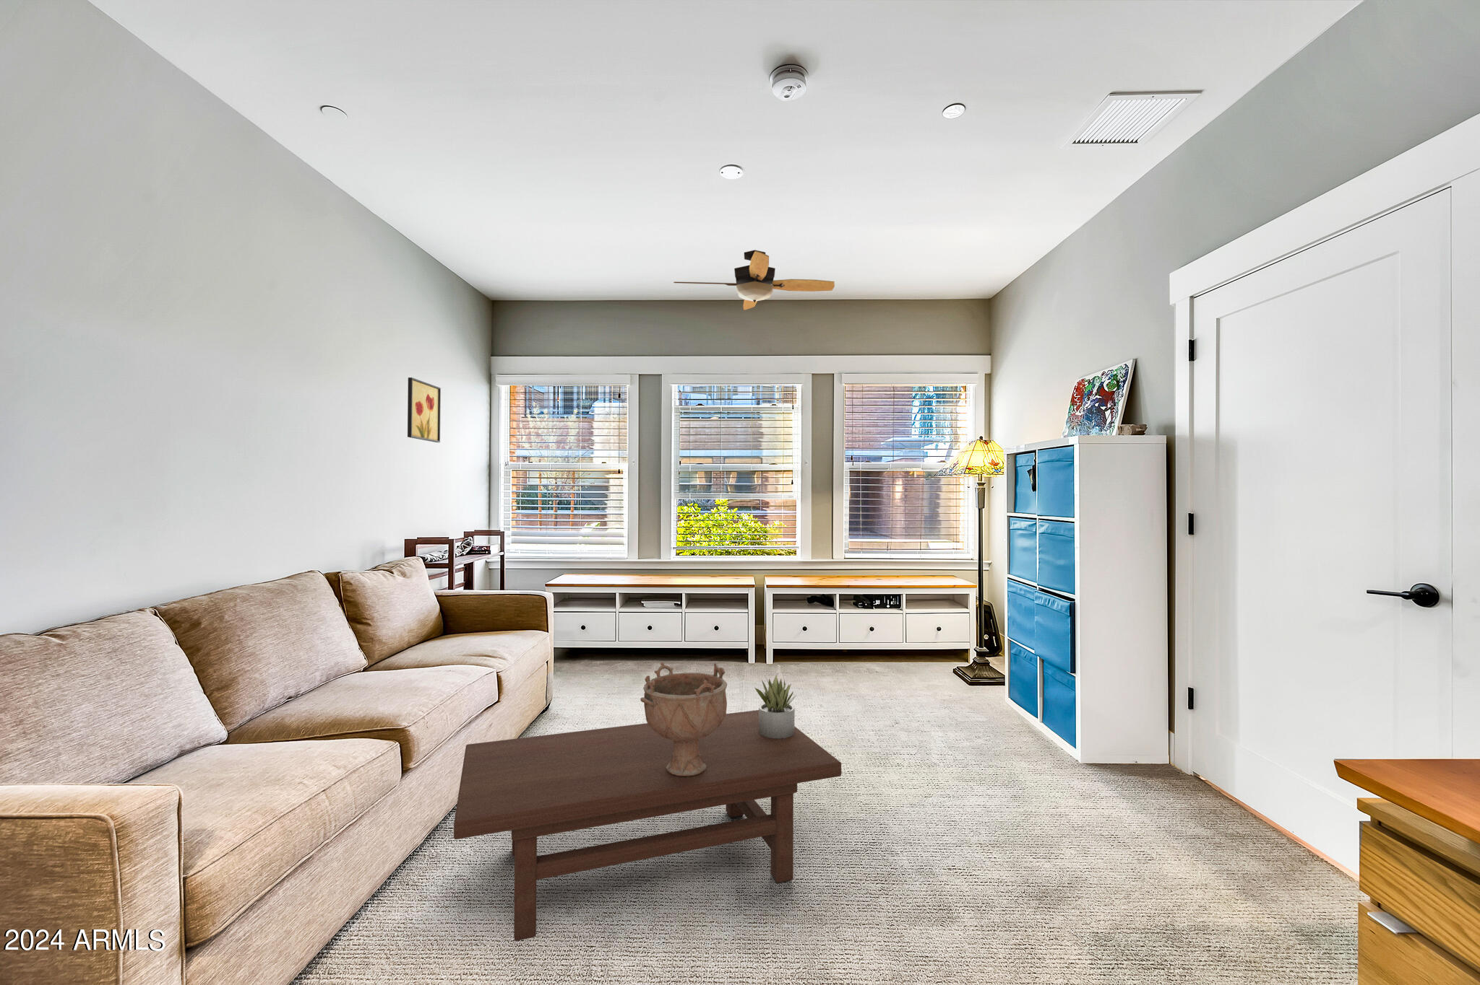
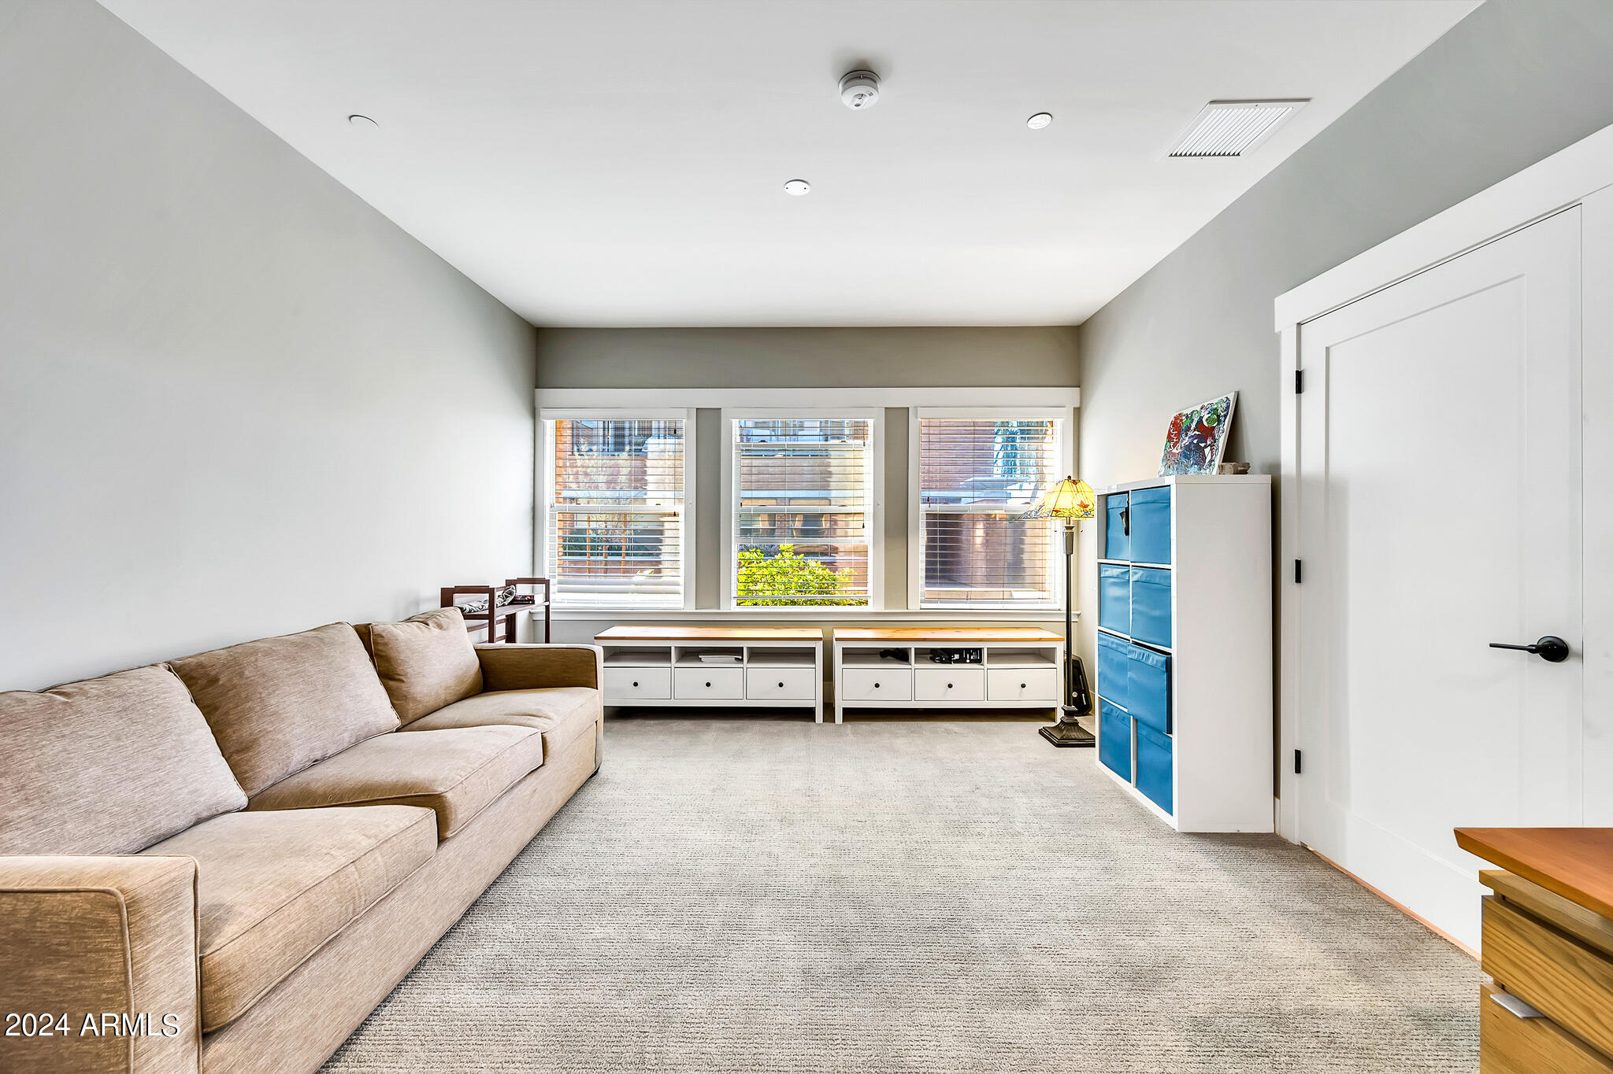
- coffee table [453,709,842,942]
- decorative bowl [639,661,727,776]
- wall art [407,377,441,443]
- ceiling fan [672,248,835,311]
- succulent plant [755,674,797,739]
